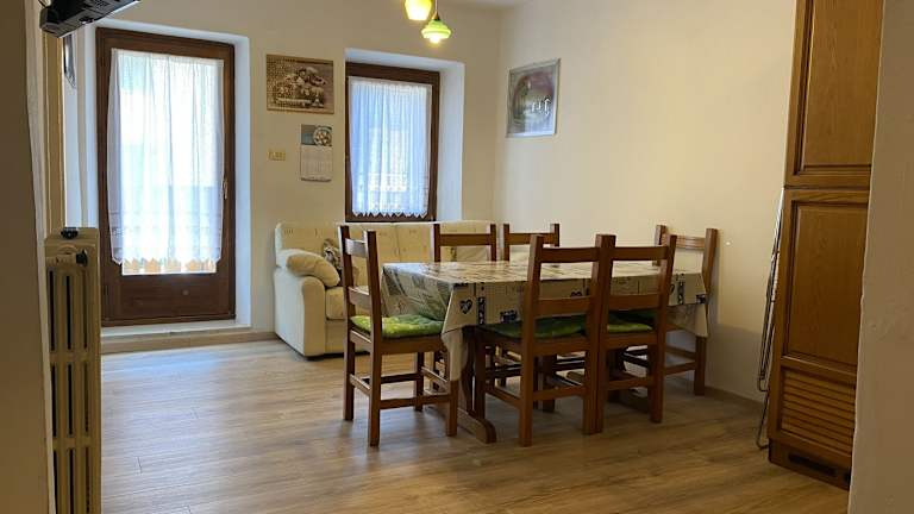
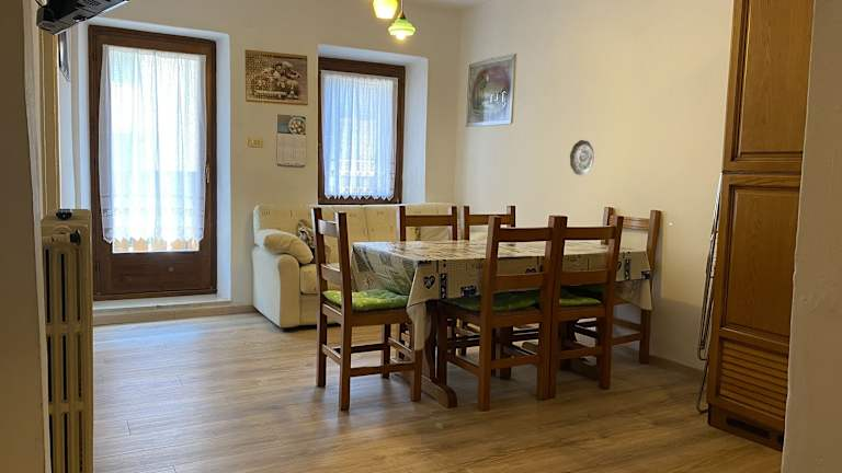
+ decorative plate [569,139,594,176]
